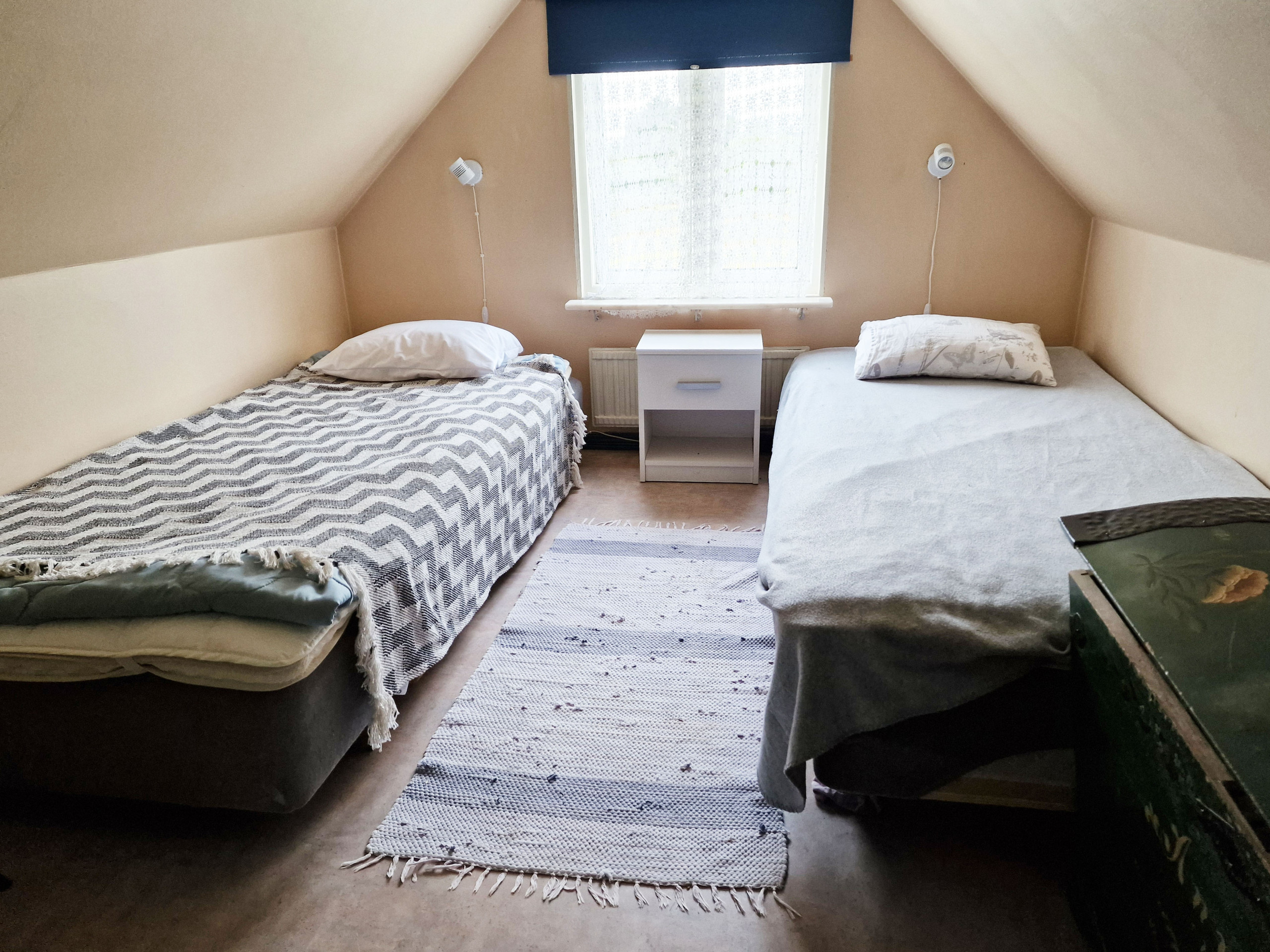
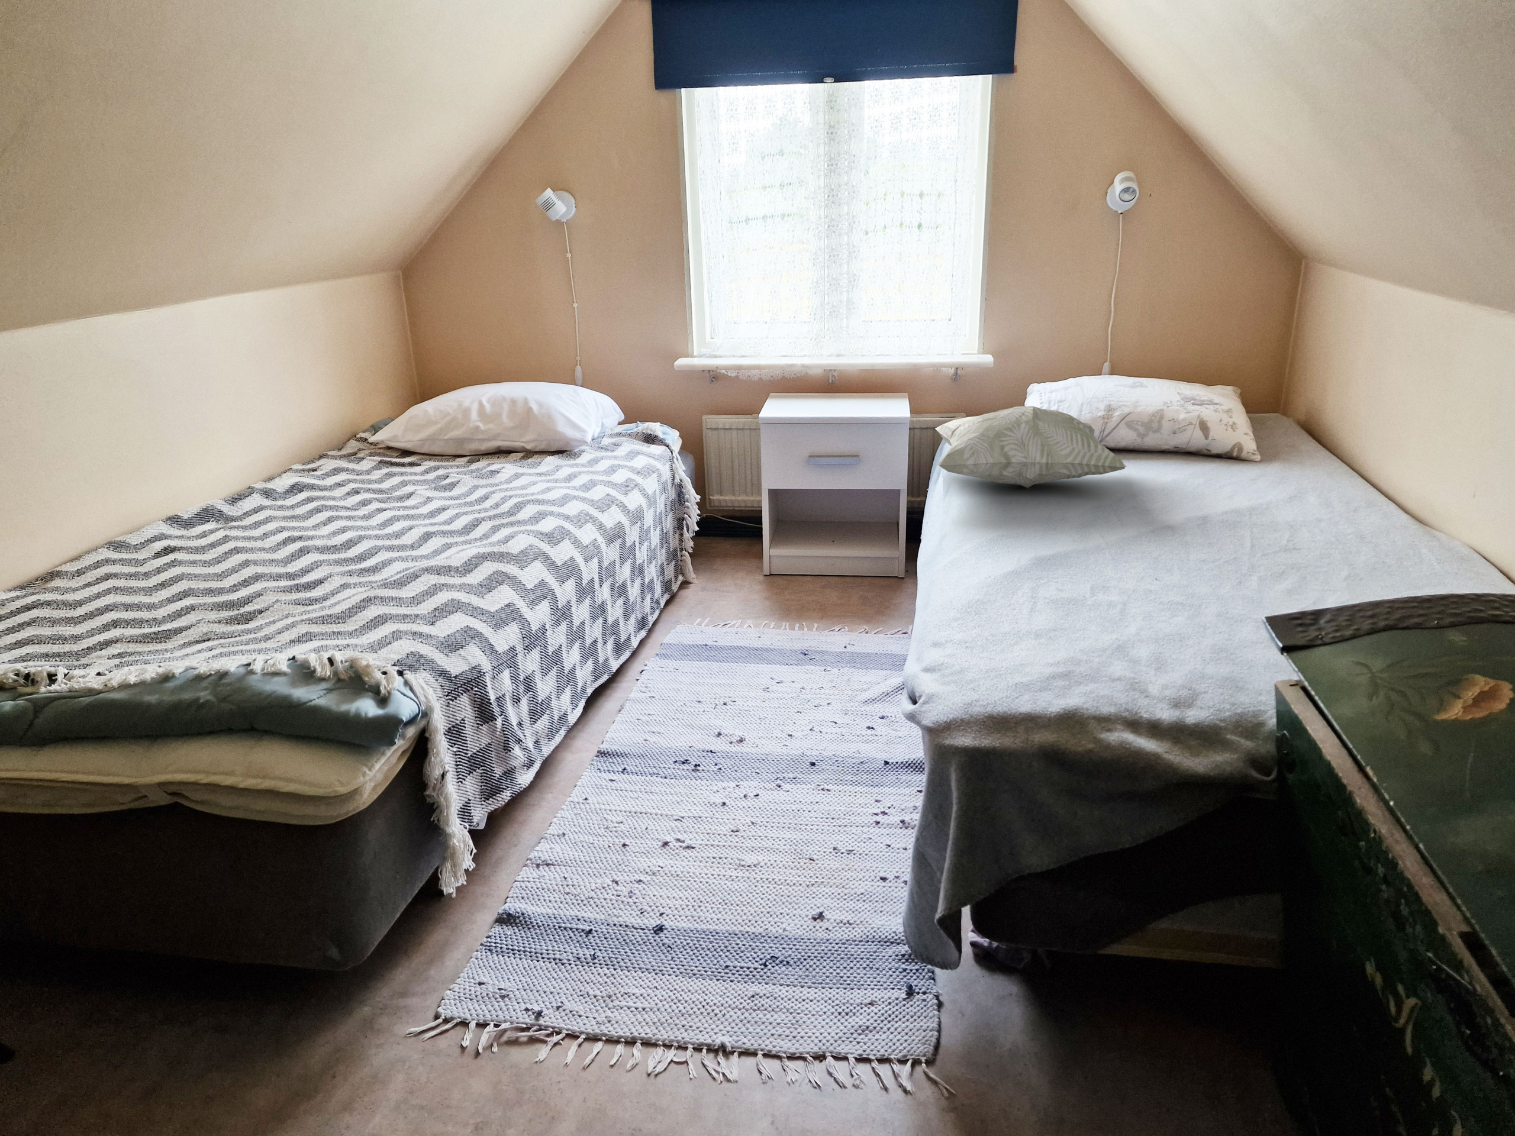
+ decorative pillow [934,406,1127,489]
